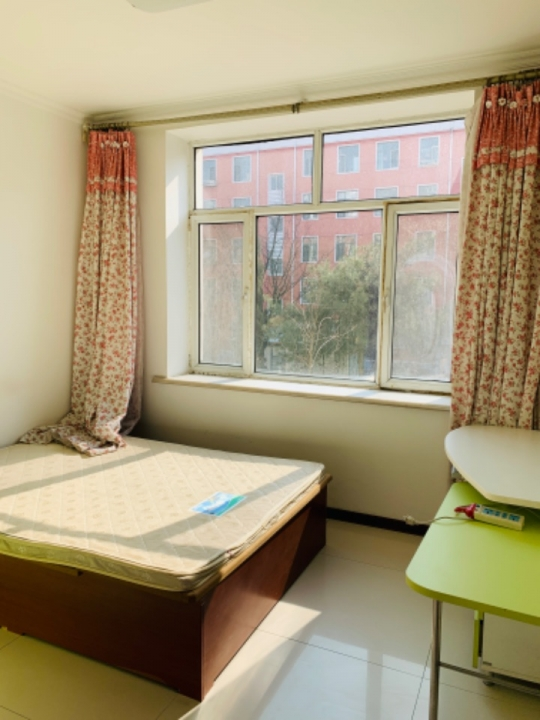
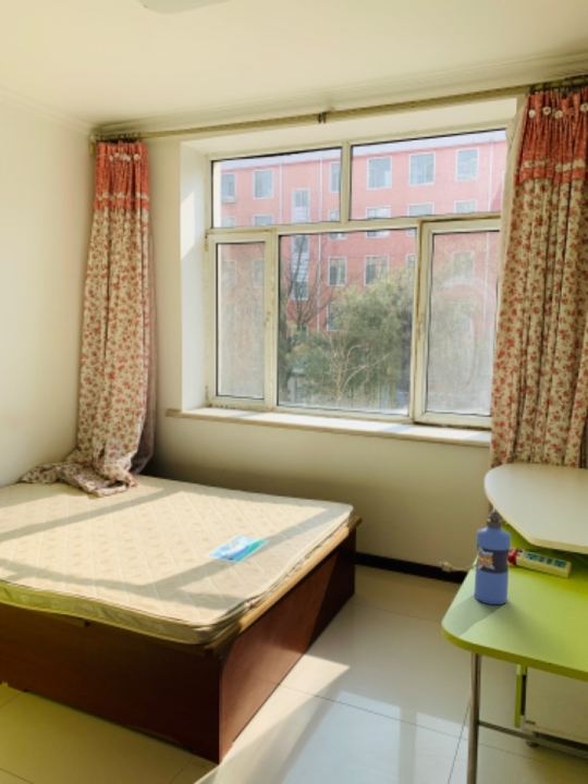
+ water bottle [474,511,512,605]
